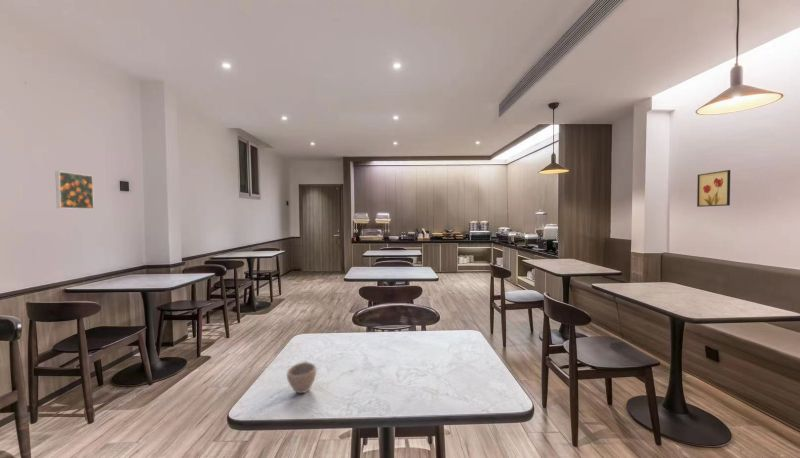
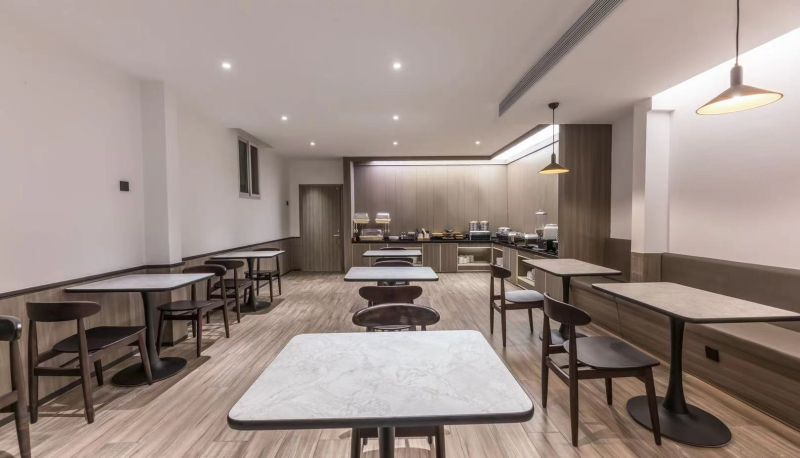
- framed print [54,170,95,210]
- cup [286,360,317,394]
- wall art [696,169,731,208]
